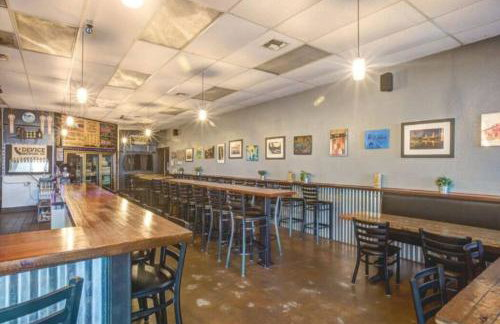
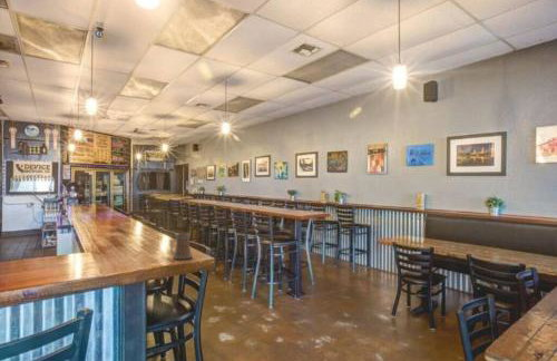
+ beer mug [169,232,194,261]
